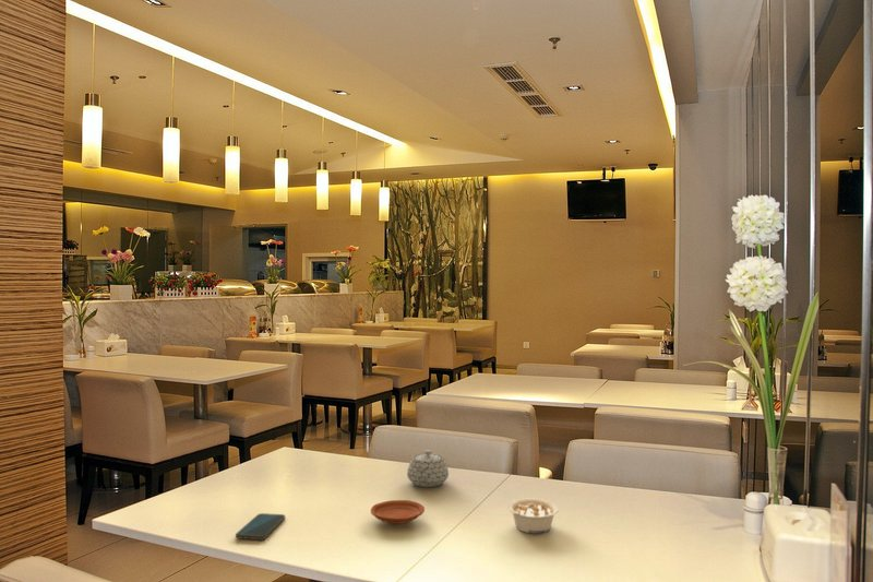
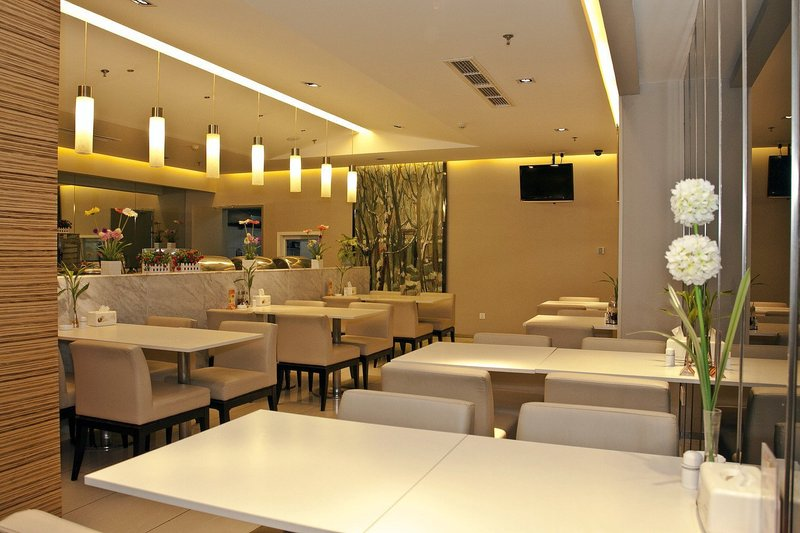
- legume [507,498,560,534]
- smartphone [235,512,286,541]
- teapot [406,449,450,488]
- plate [370,499,426,525]
